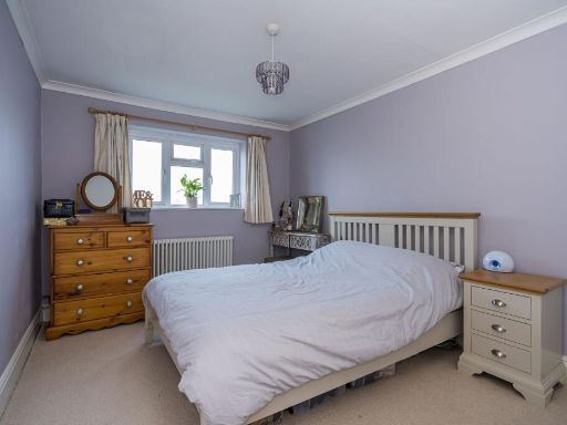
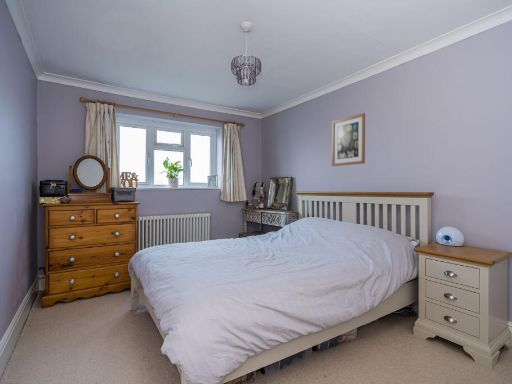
+ wall art [331,112,366,167]
